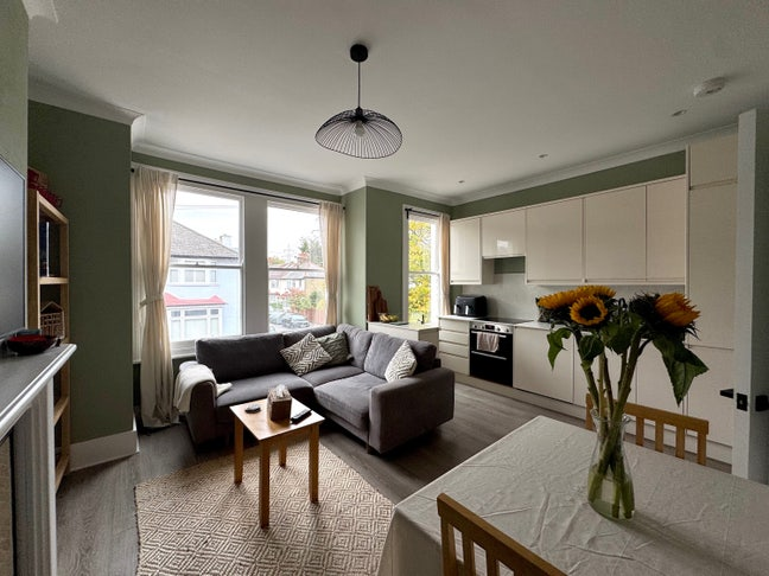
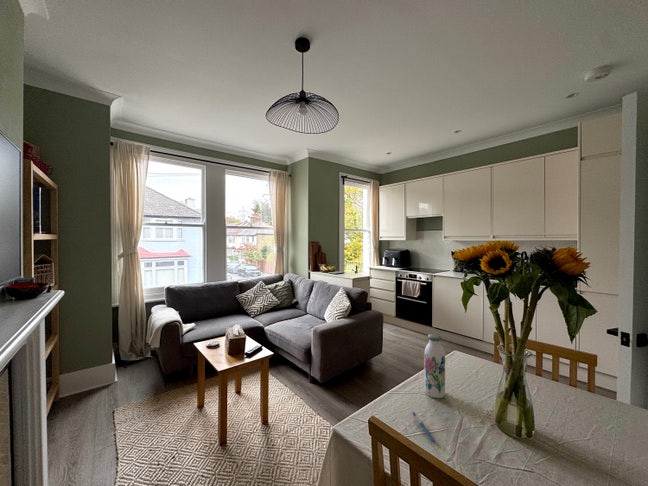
+ water bottle [423,333,446,399]
+ pen [411,411,436,444]
